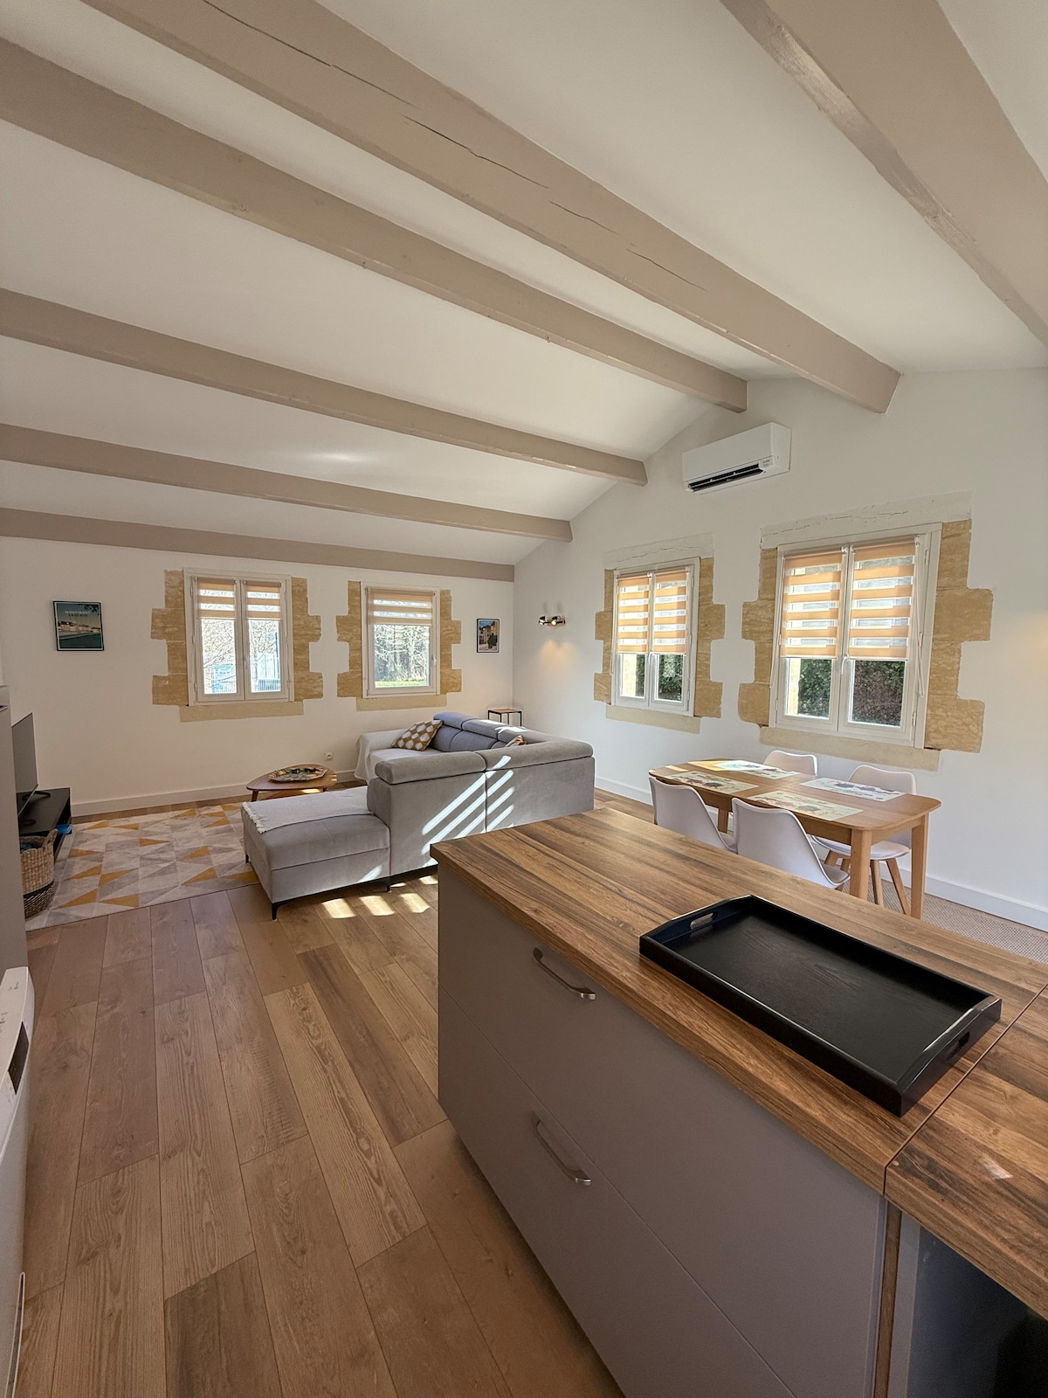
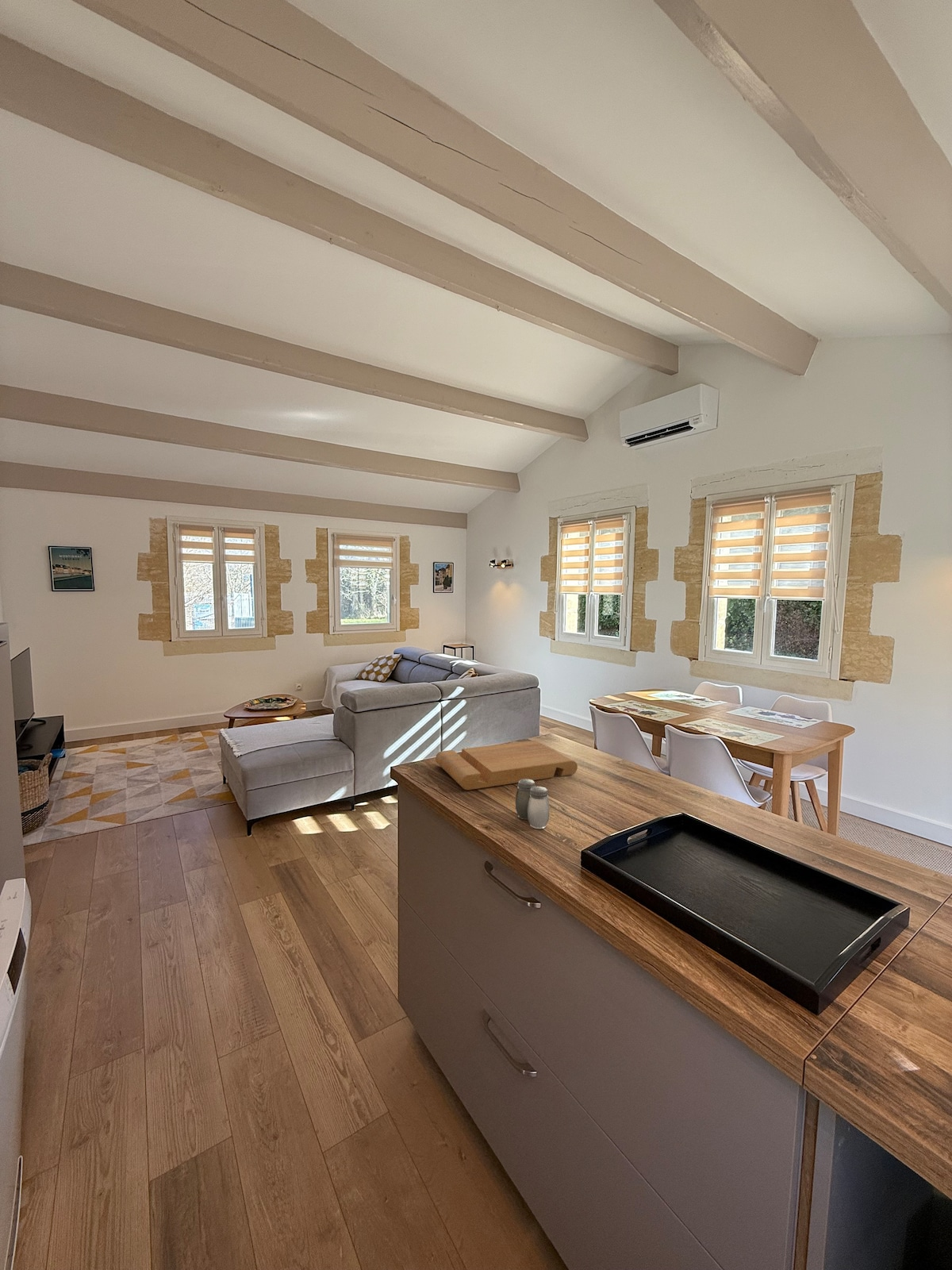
+ salt and pepper shaker [515,779,551,829]
+ cutting board [435,740,578,791]
